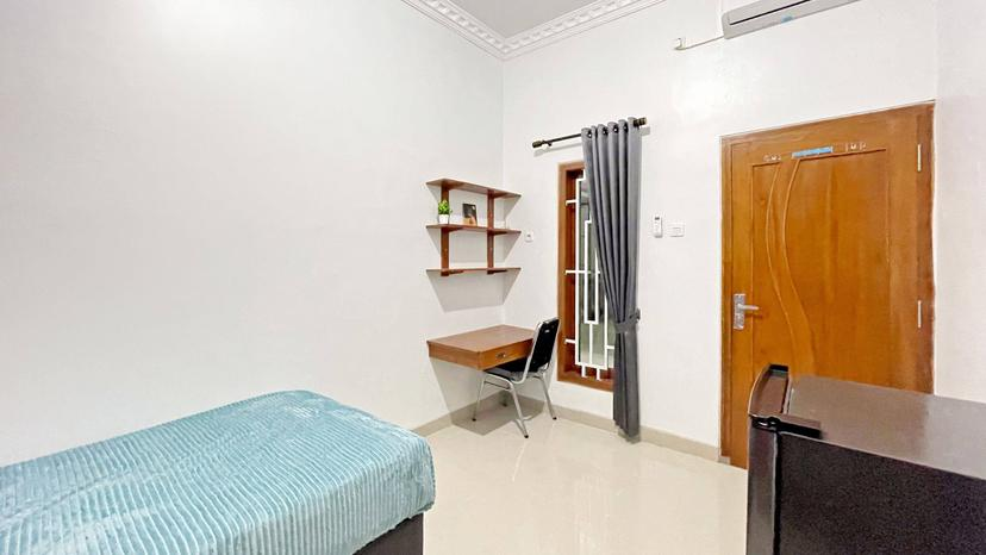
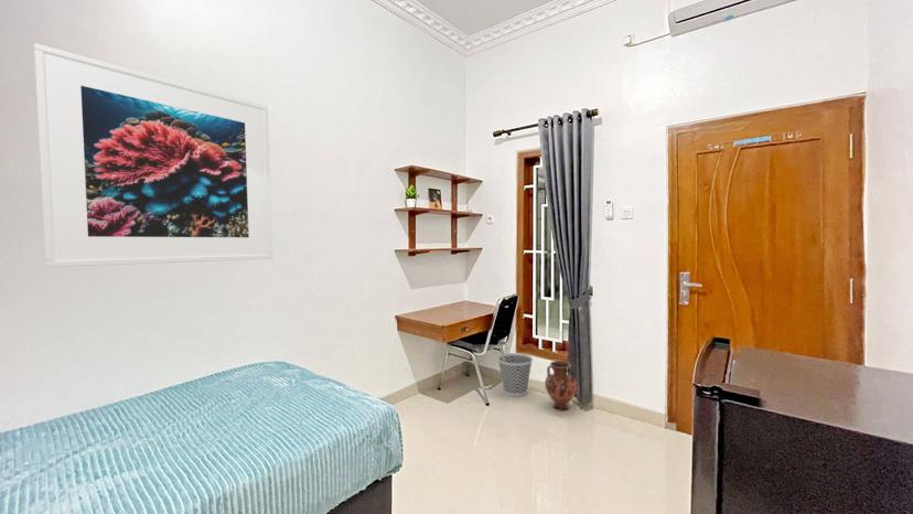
+ wastebasket [496,352,534,397]
+ vase [544,360,578,411]
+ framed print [33,42,273,268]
